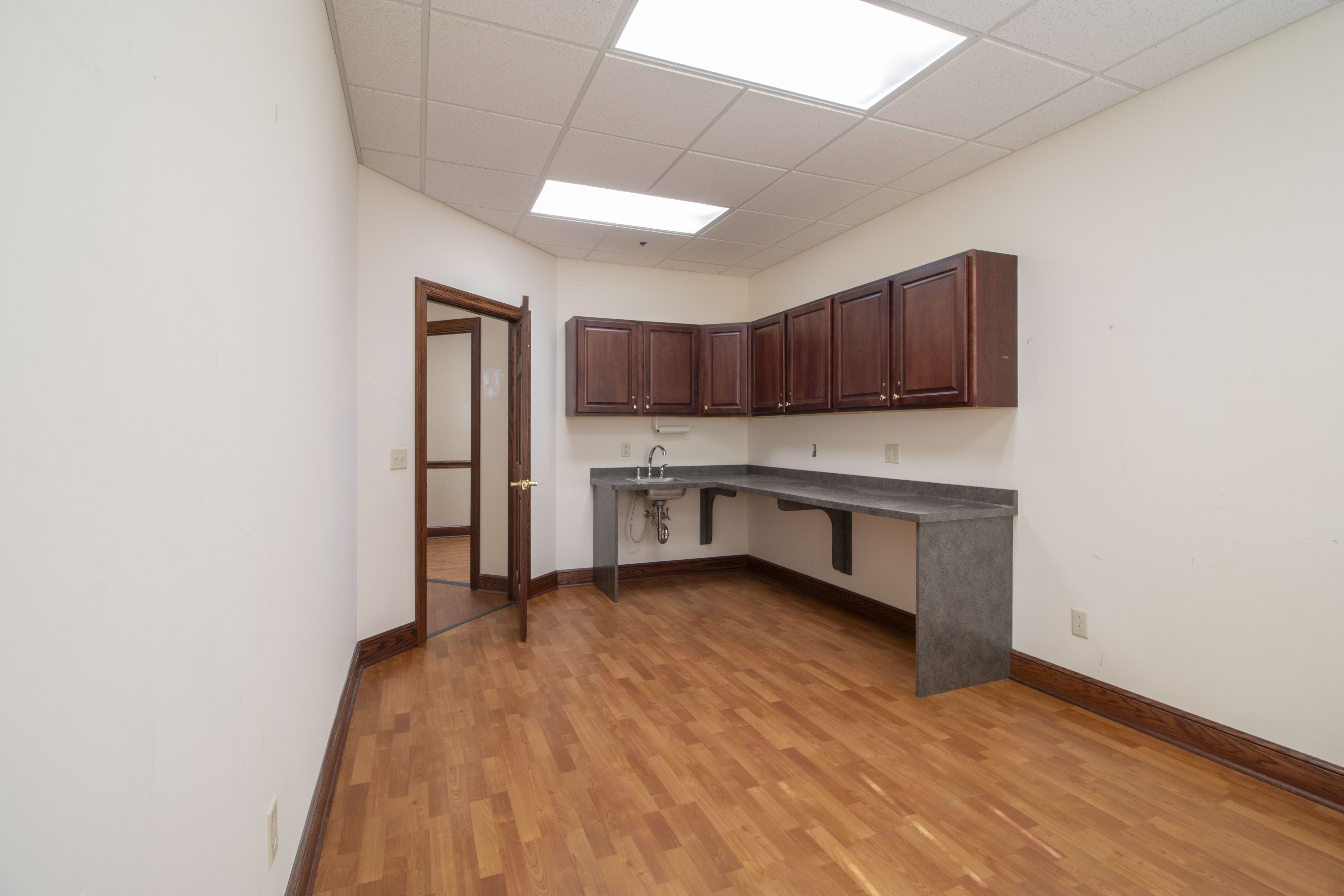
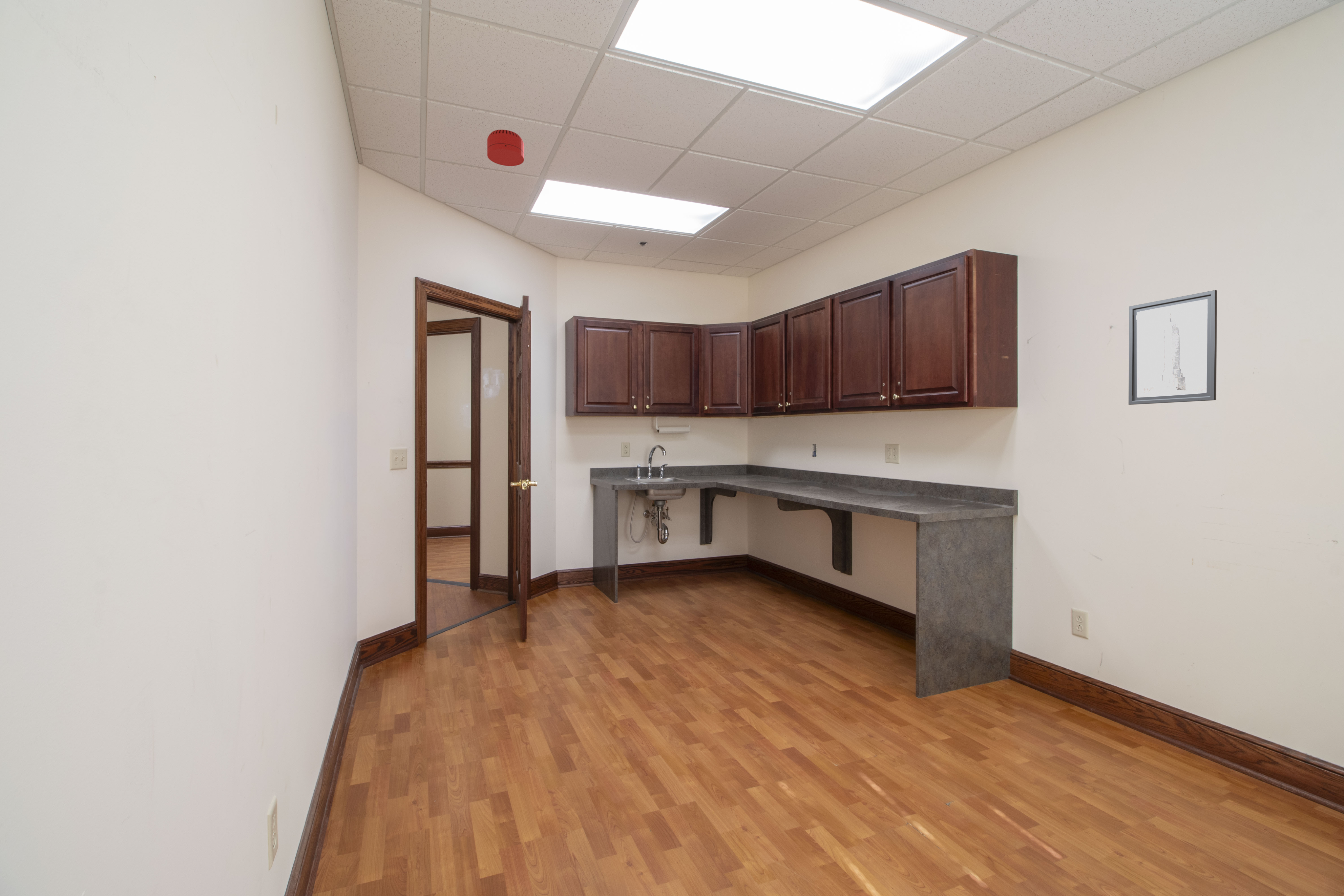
+ wall art [1128,290,1217,405]
+ smoke detector [487,129,524,166]
